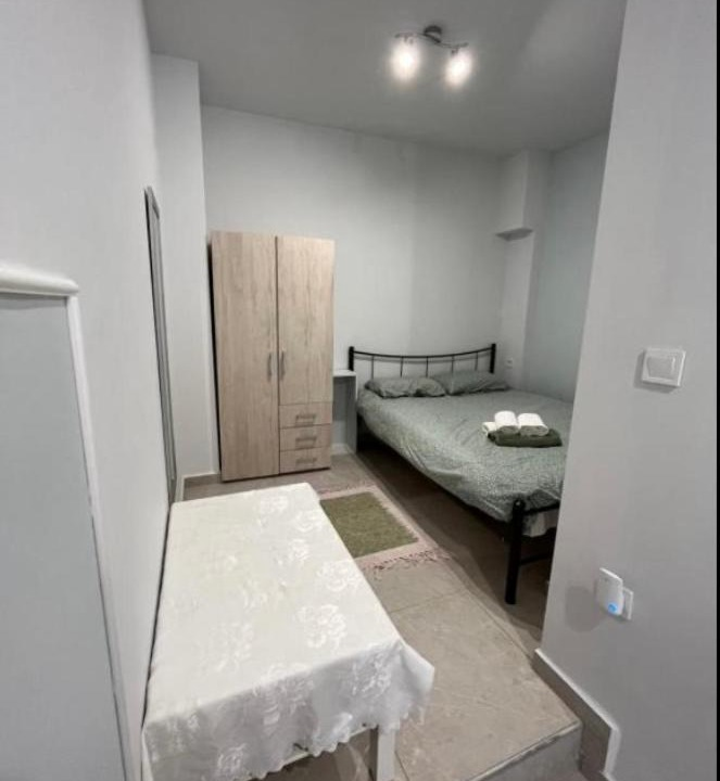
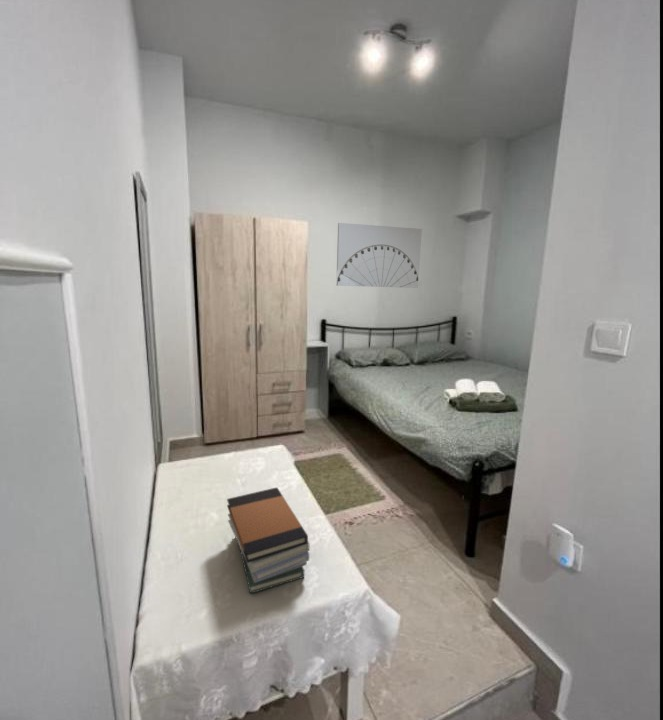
+ book stack [226,486,311,595]
+ wall art [335,222,423,289]
